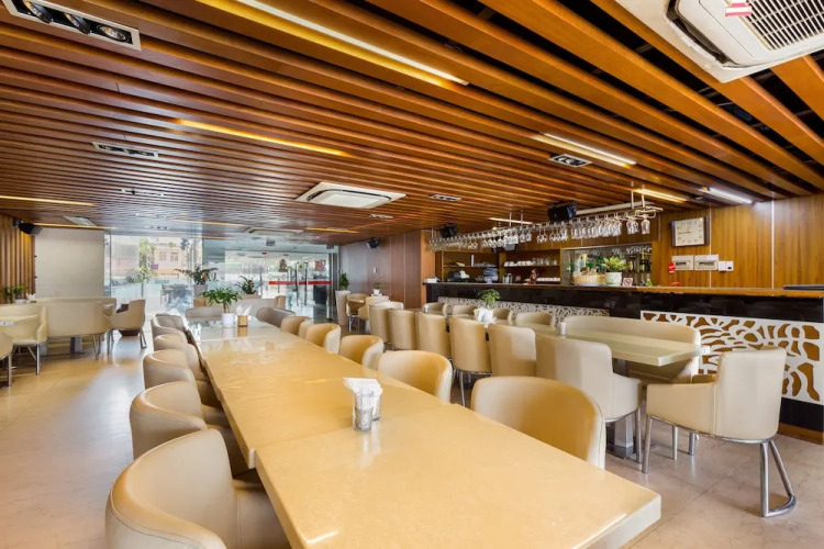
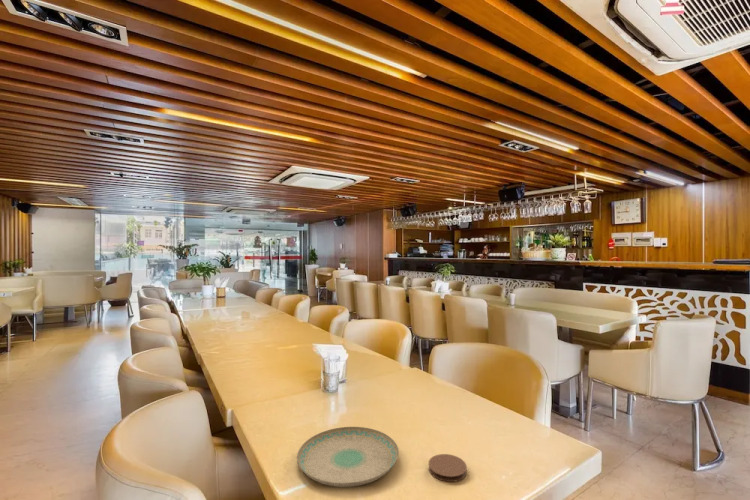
+ coaster [428,453,468,483]
+ plate [296,426,400,488]
